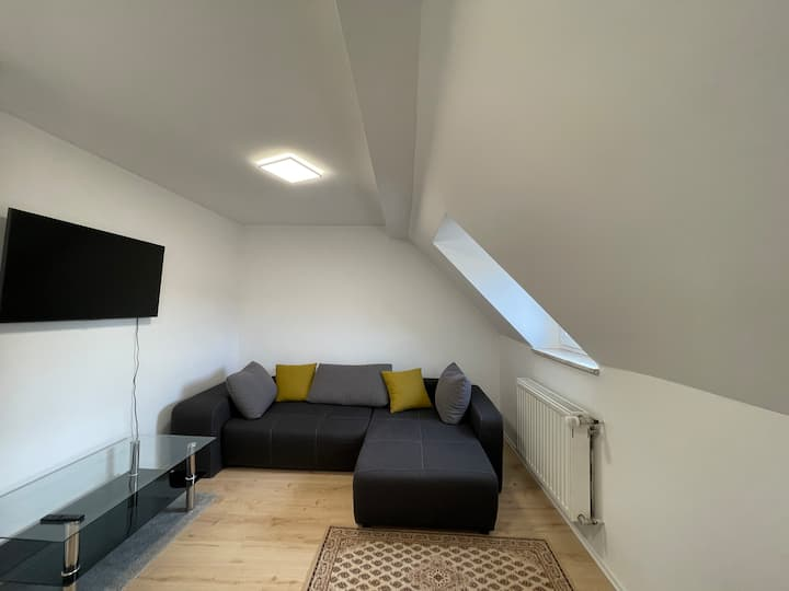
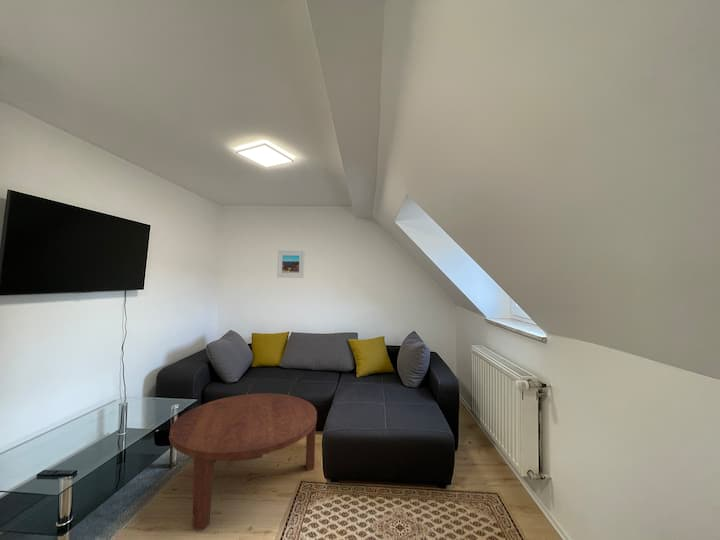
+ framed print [276,250,305,279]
+ coffee table [168,392,318,531]
